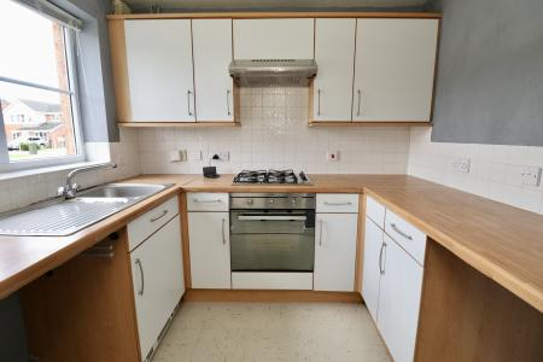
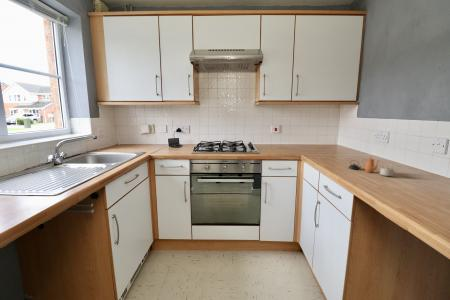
+ teapot [348,156,397,177]
